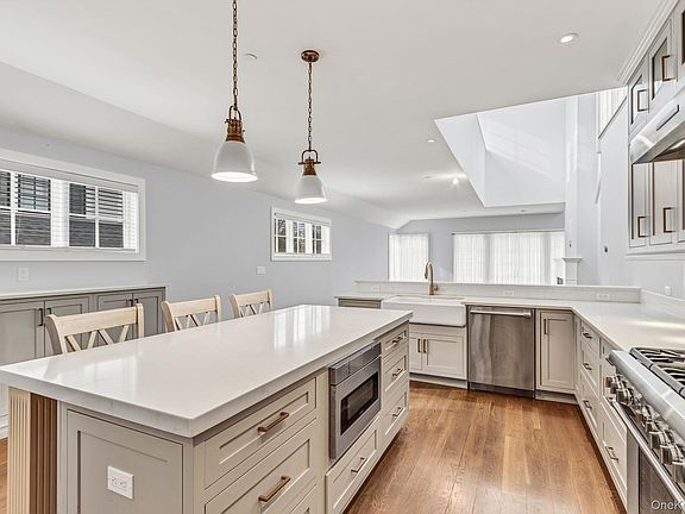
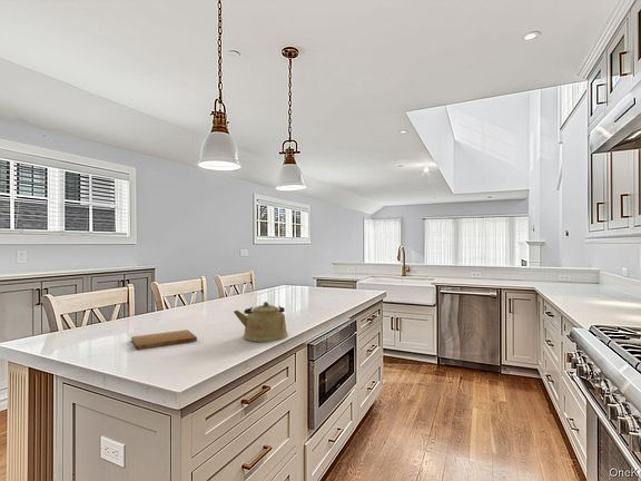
+ cutting board [130,328,198,350]
+ kettle [233,301,288,343]
